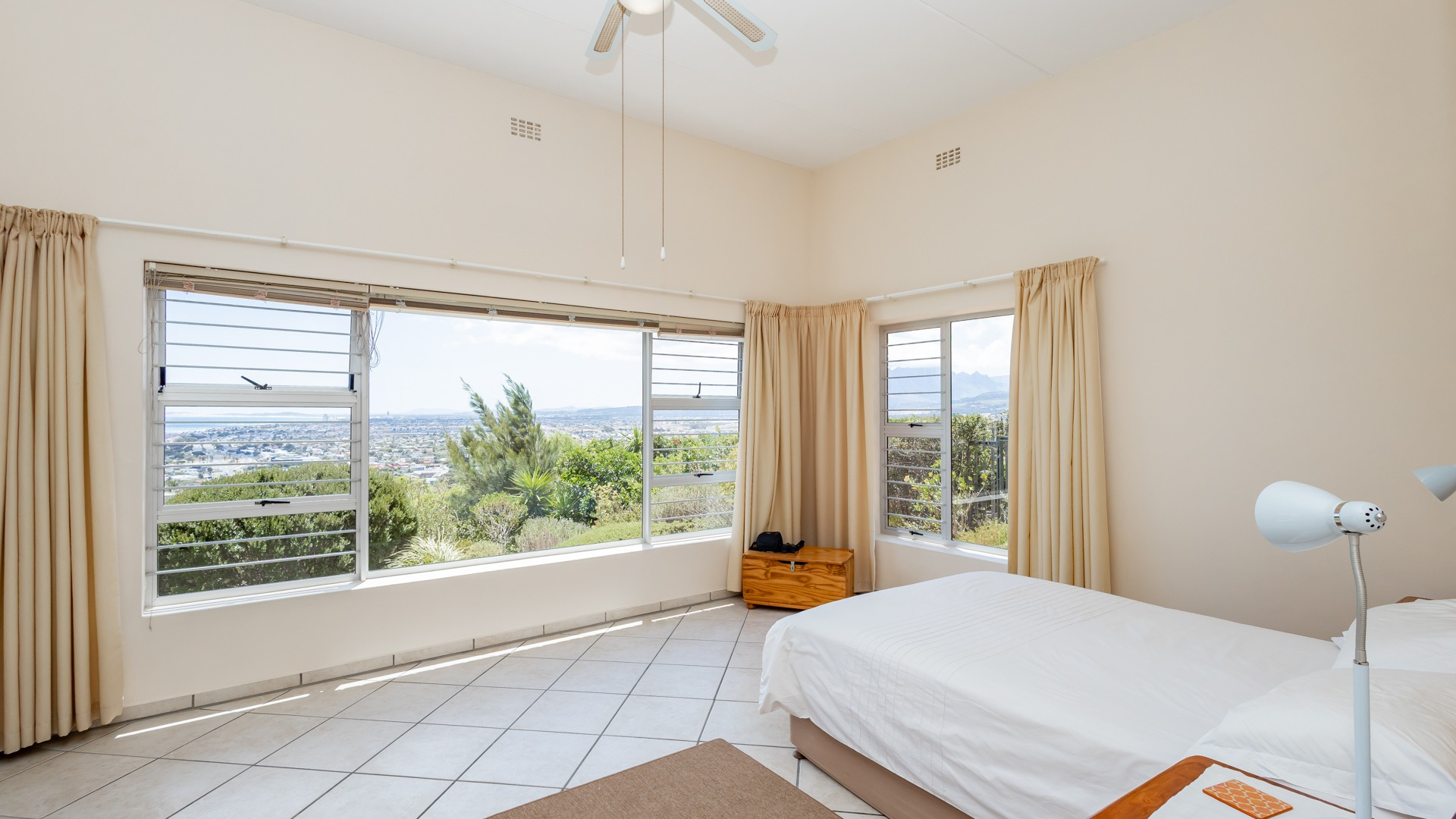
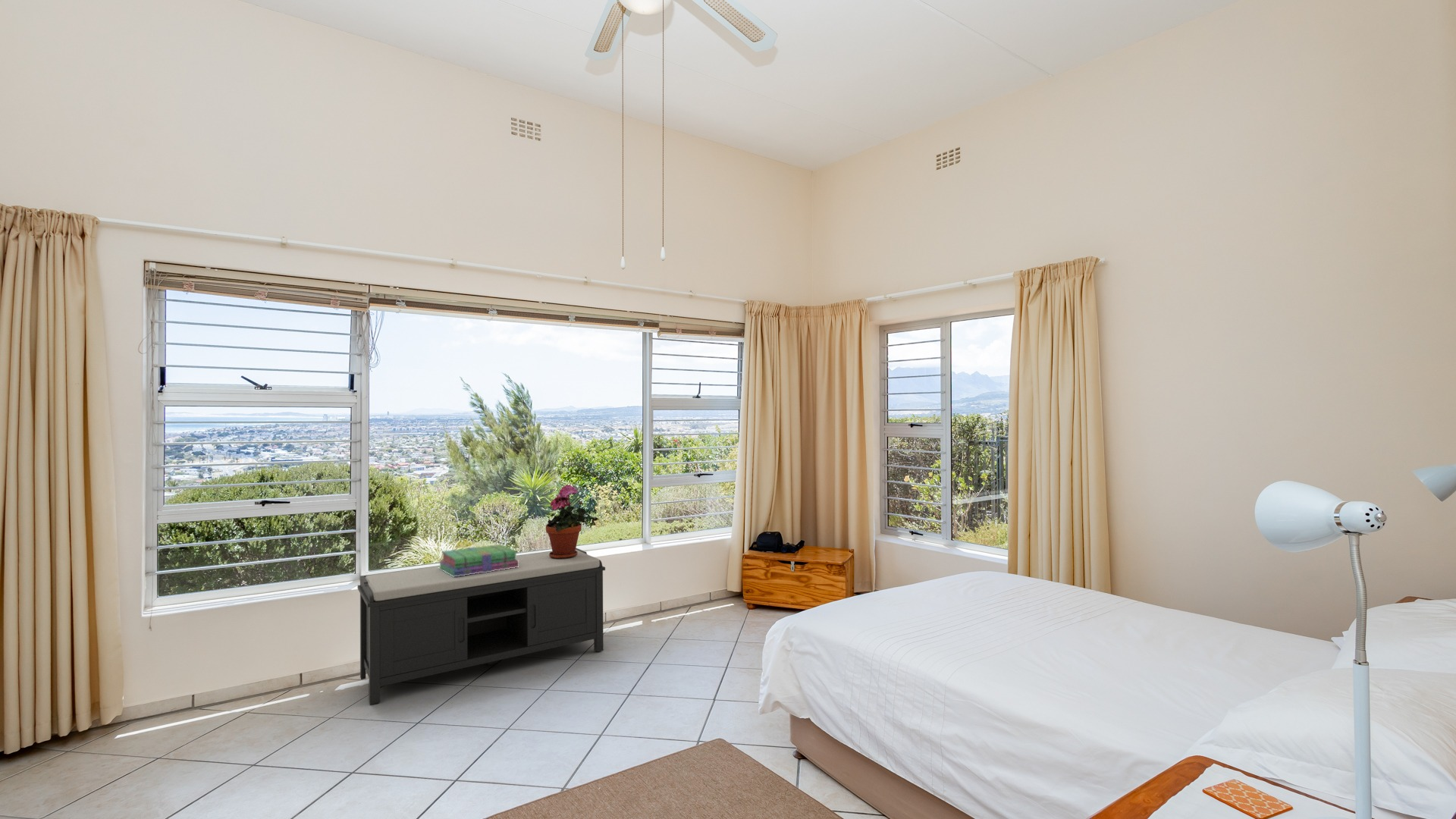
+ stack of books [438,544,519,577]
+ potted plant [545,484,588,559]
+ bench [356,548,606,705]
